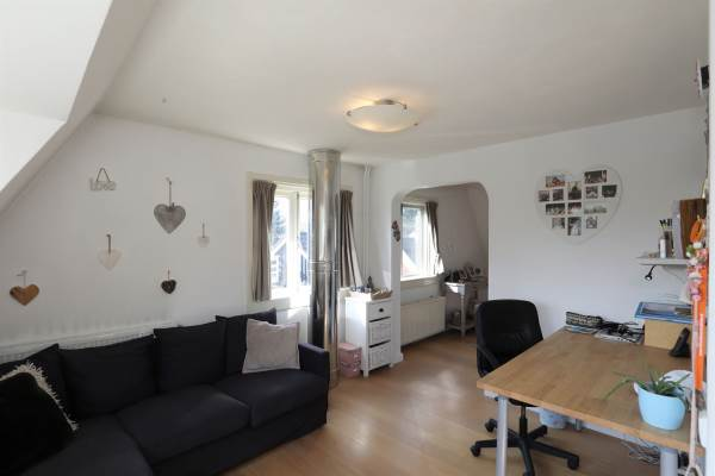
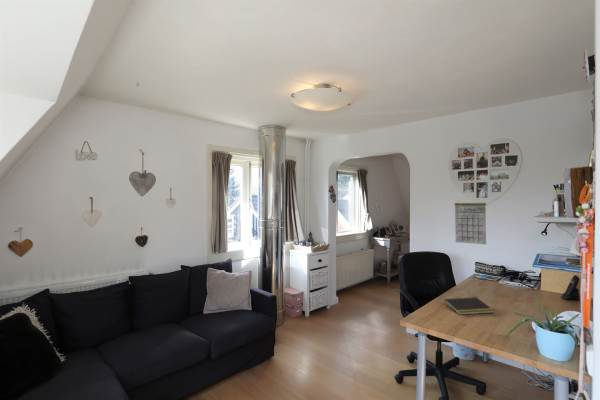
+ notepad [443,296,495,316]
+ calendar [454,193,487,245]
